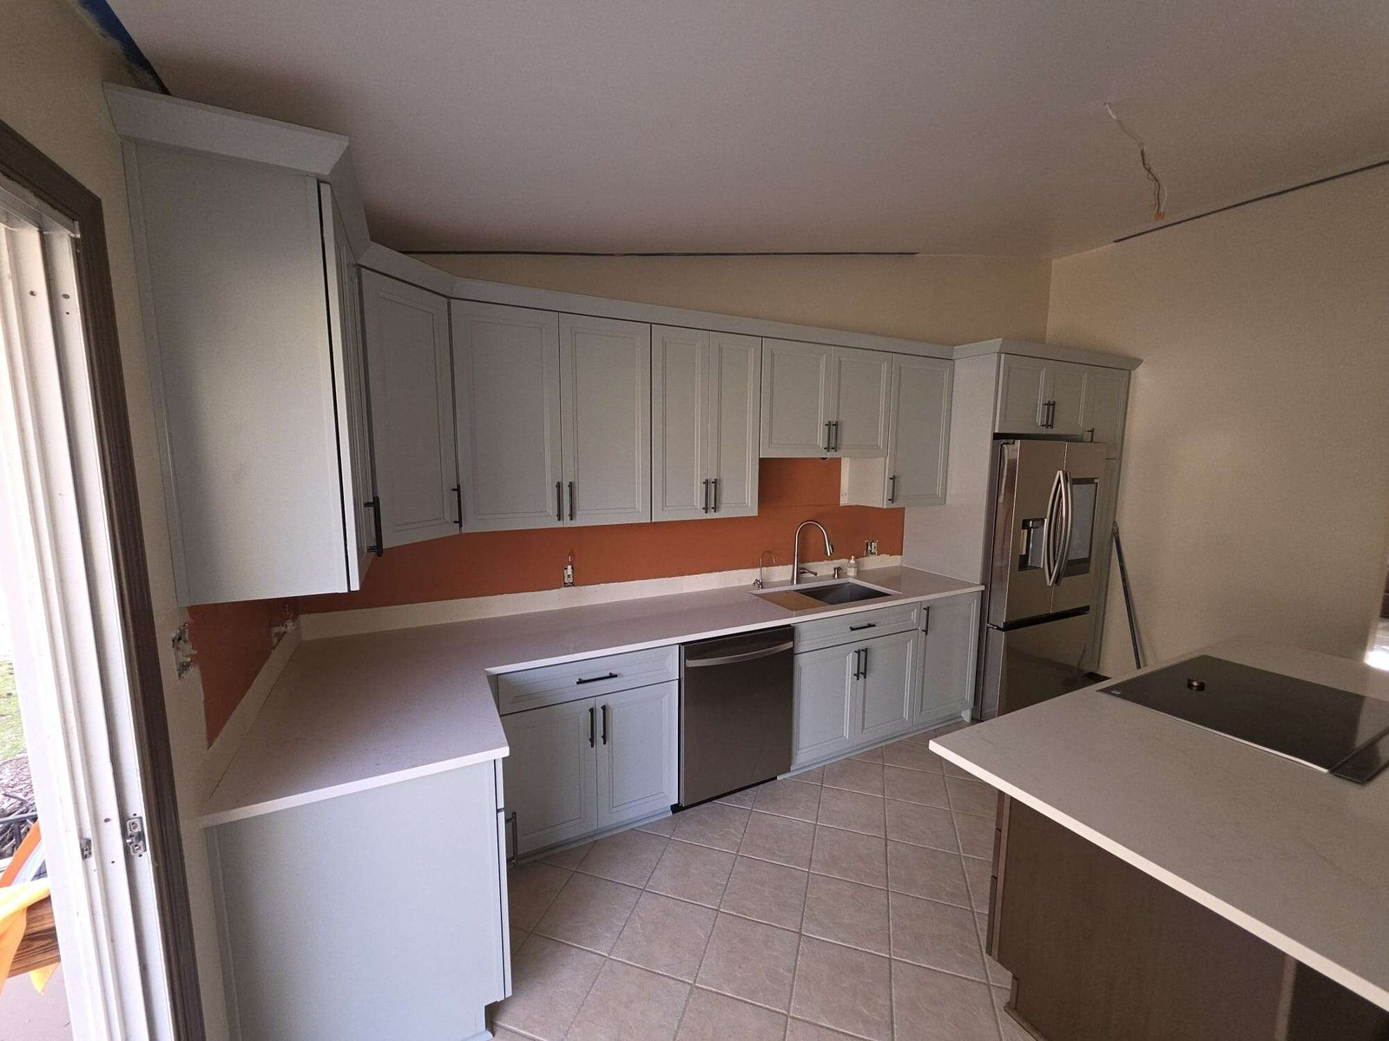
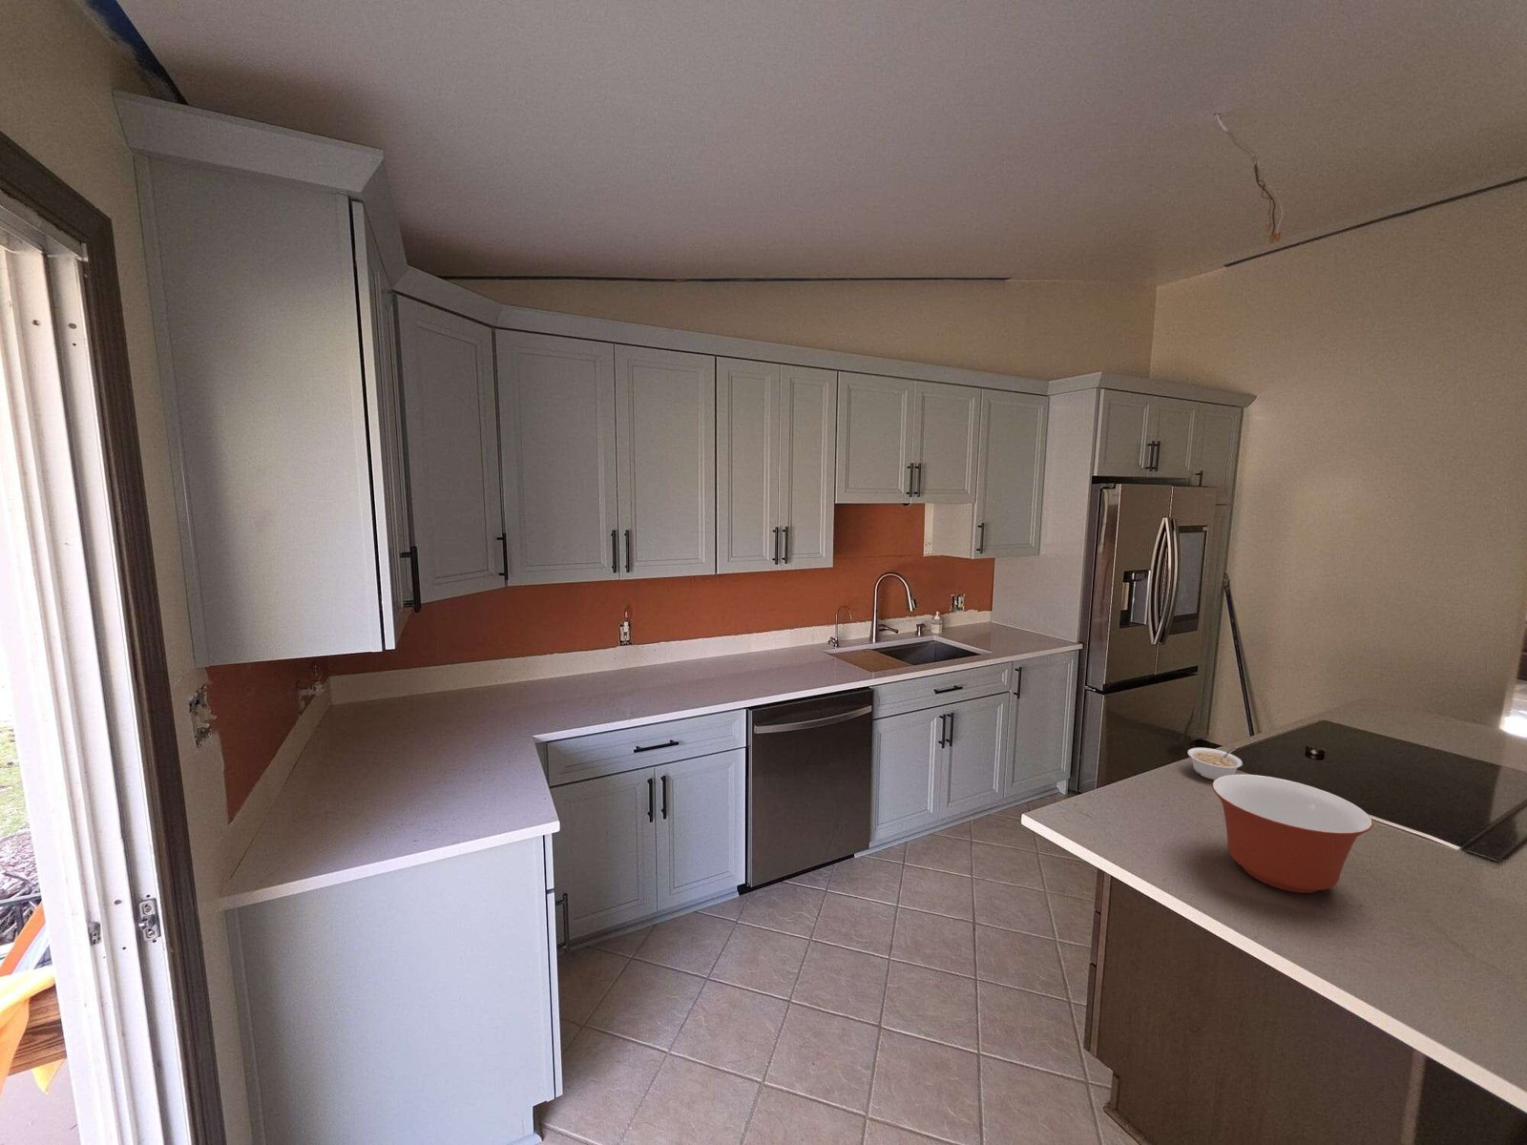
+ legume [1187,746,1243,781]
+ mixing bowl [1211,773,1374,894]
